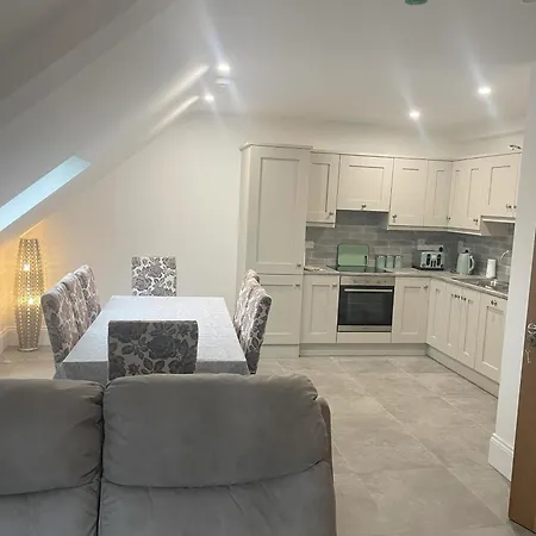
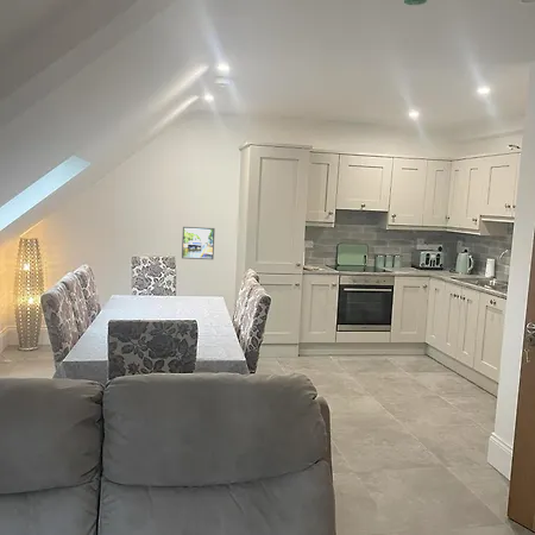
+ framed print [181,226,216,260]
